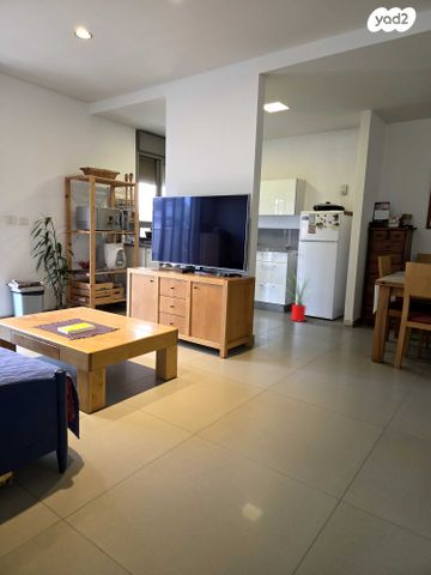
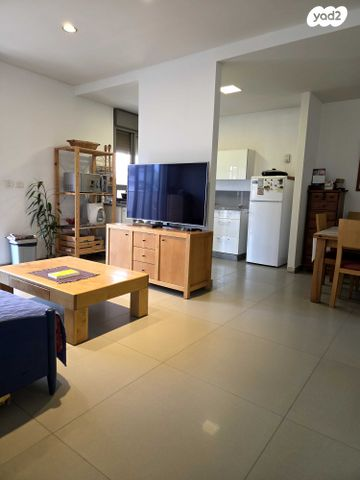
- house plant [284,268,321,323]
